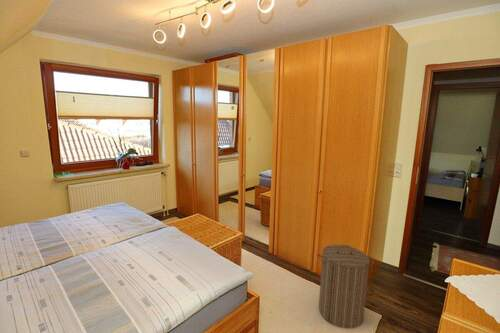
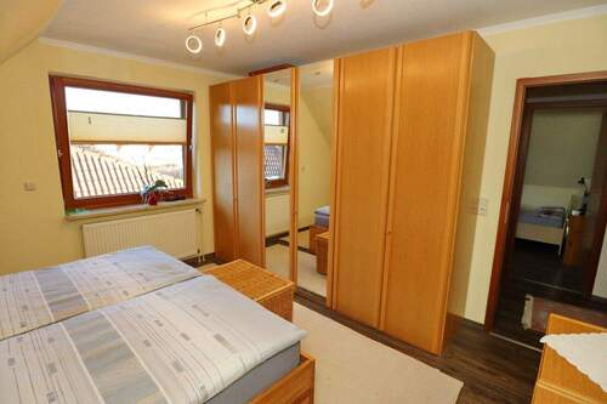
- laundry hamper [316,244,375,329]
